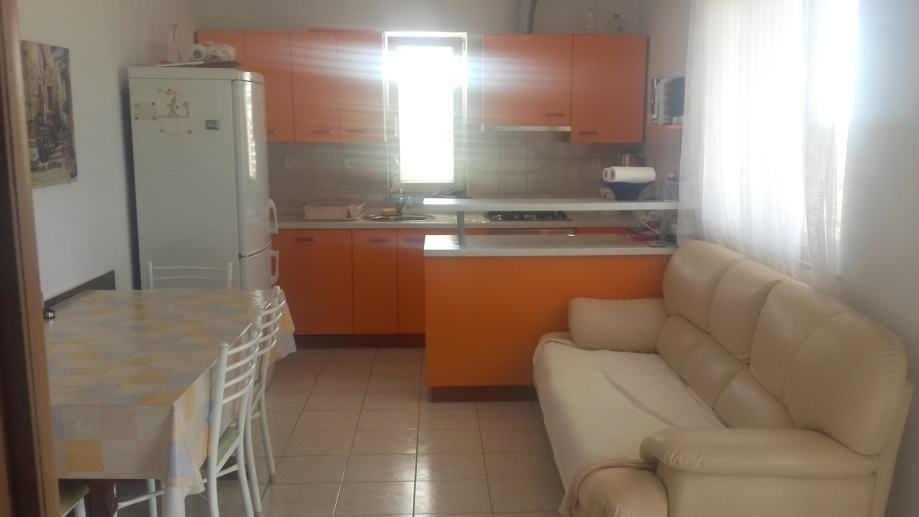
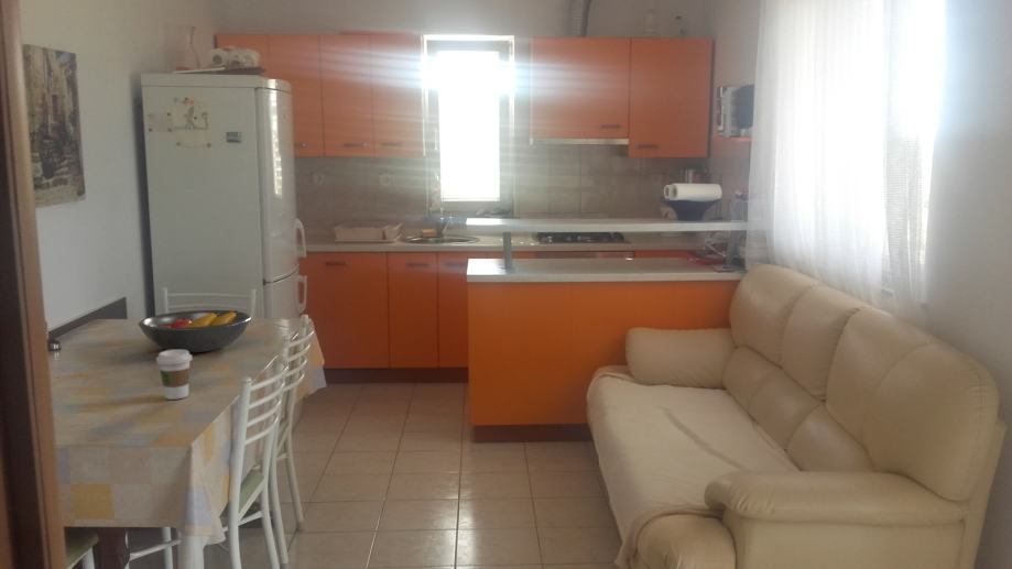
+ coffee cup [155,350,193,401]
+ fruit bowl [138,309,252,353]
